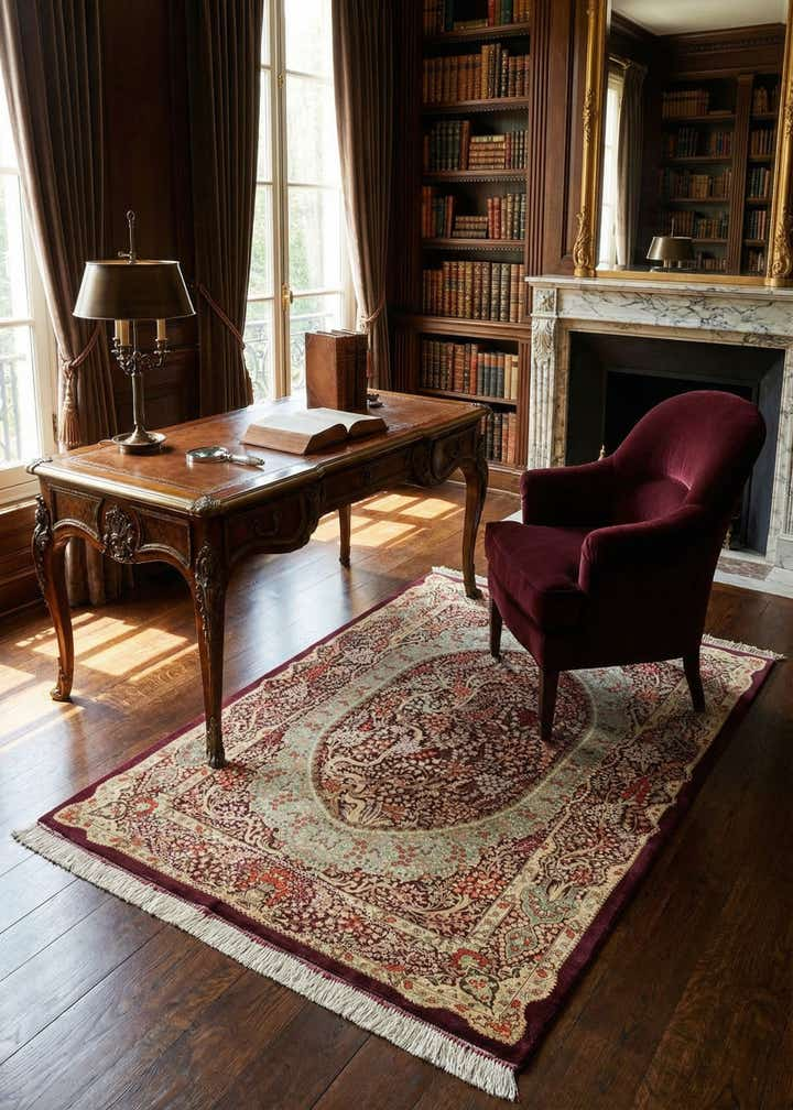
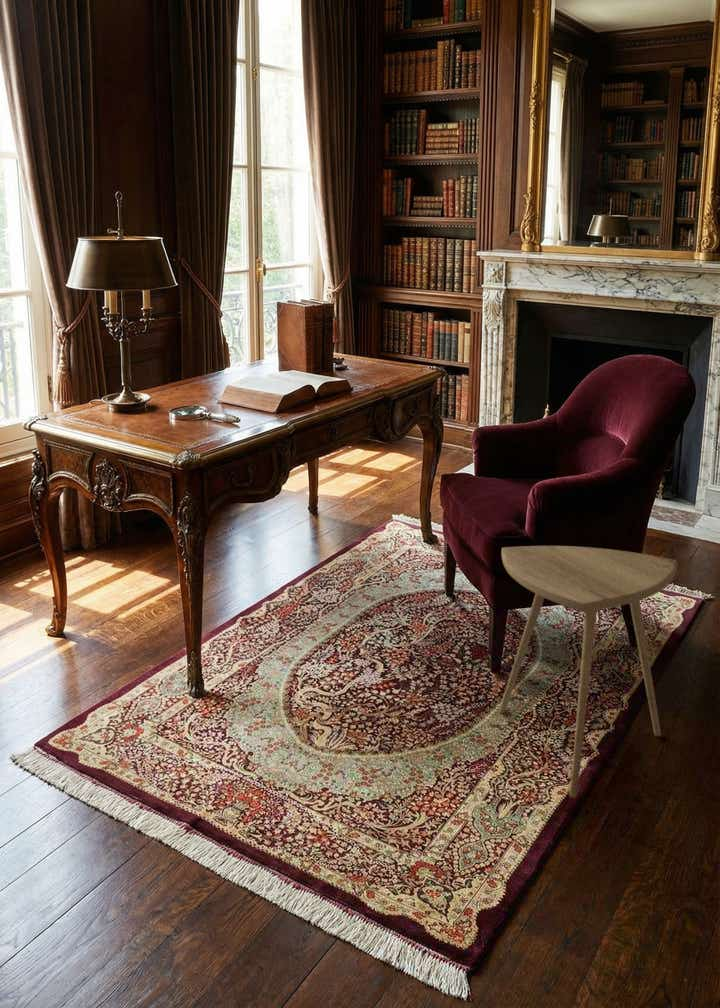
+ side table [498,545,678,799]
